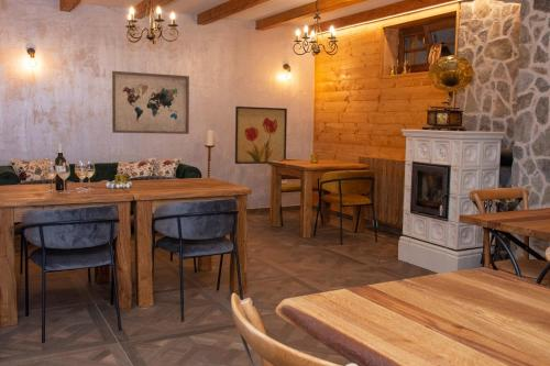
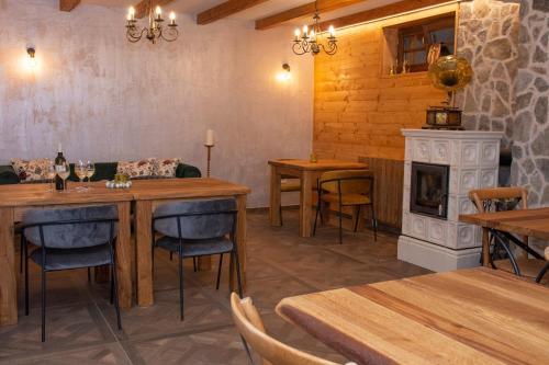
- wall art [234,106,288,165]
- wall art [111,70,190,135]
